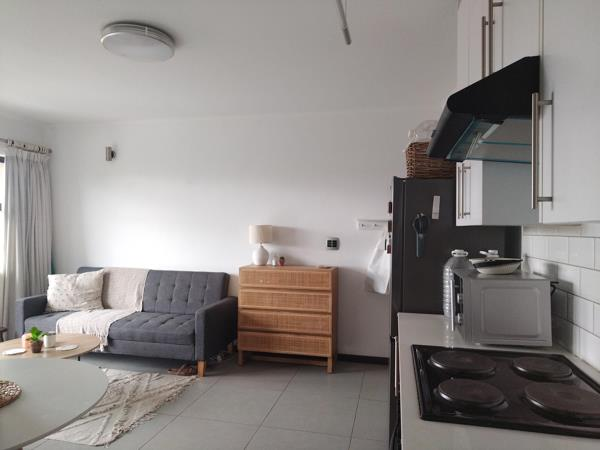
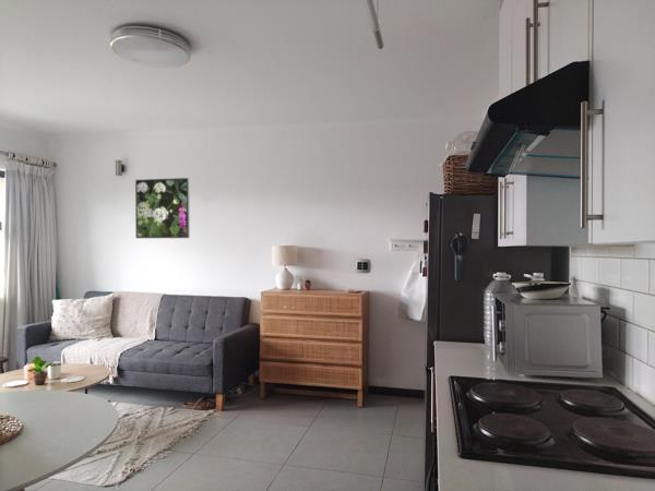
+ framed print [134,177,190,239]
